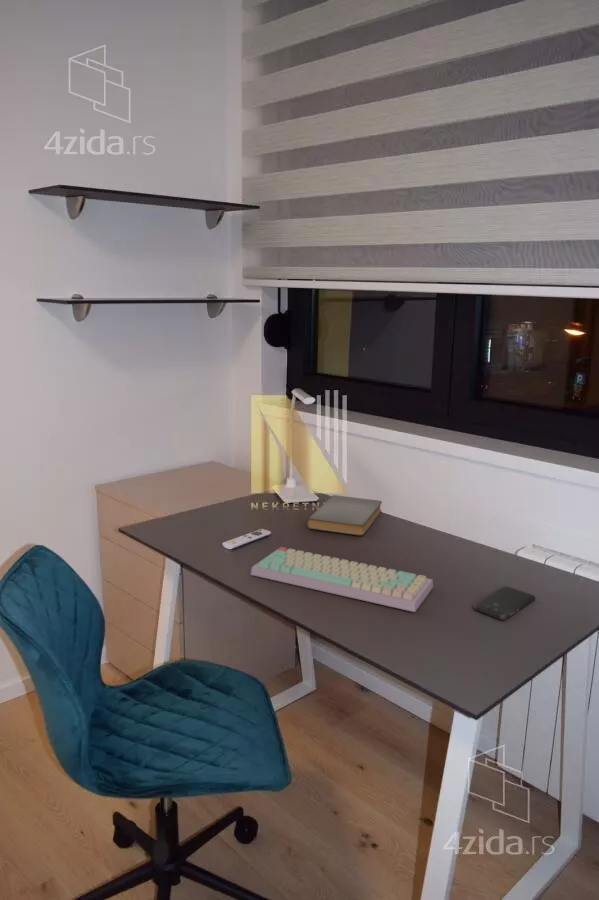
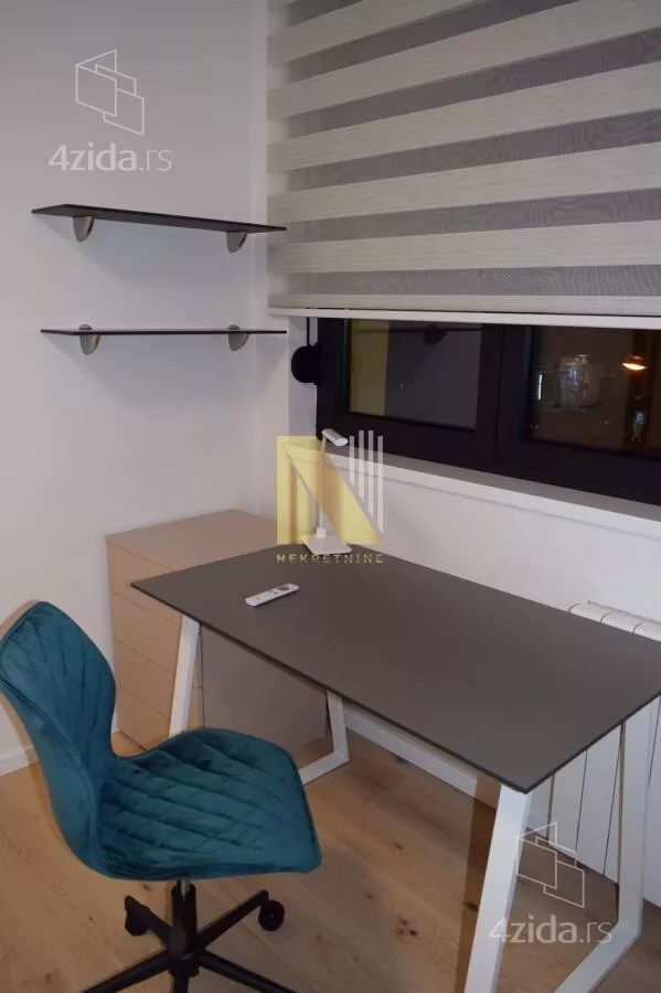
- book [307,494,383,536]
- smartphone [472,585,536,621]
- keyboard [250,546,434,613]
